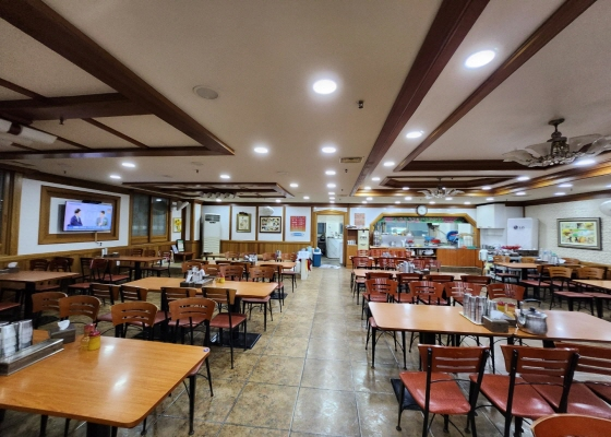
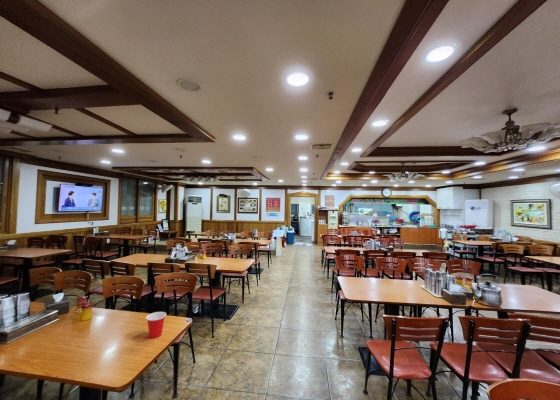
+ cup [145,311,167,339]
